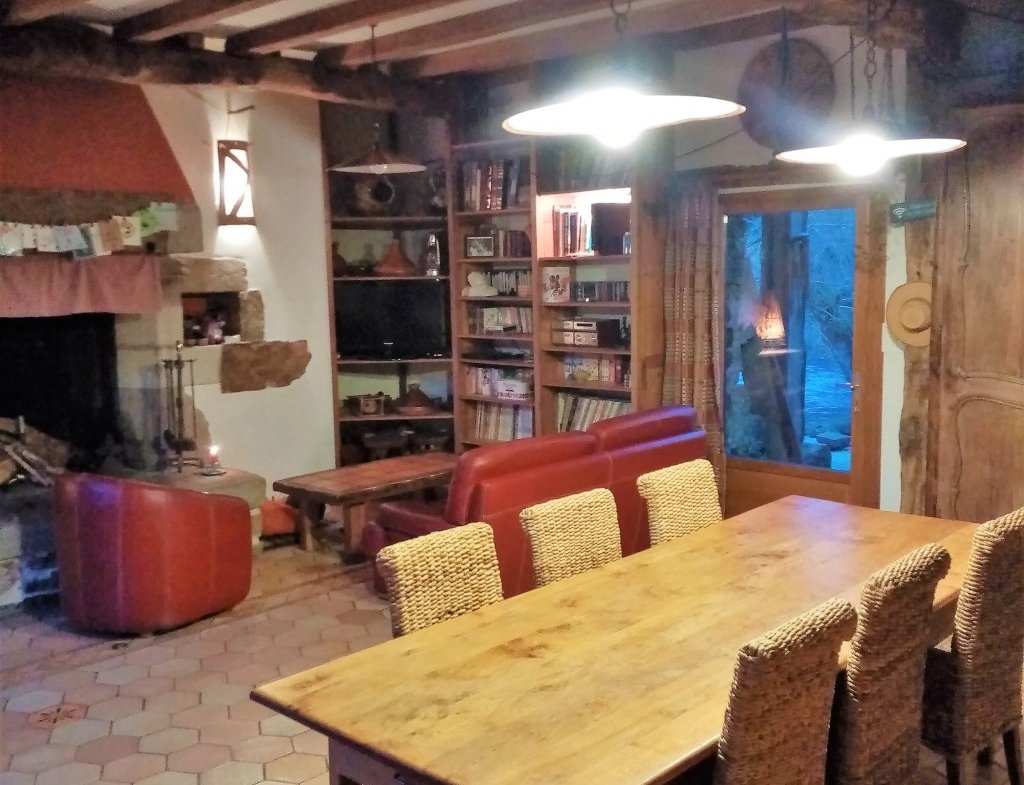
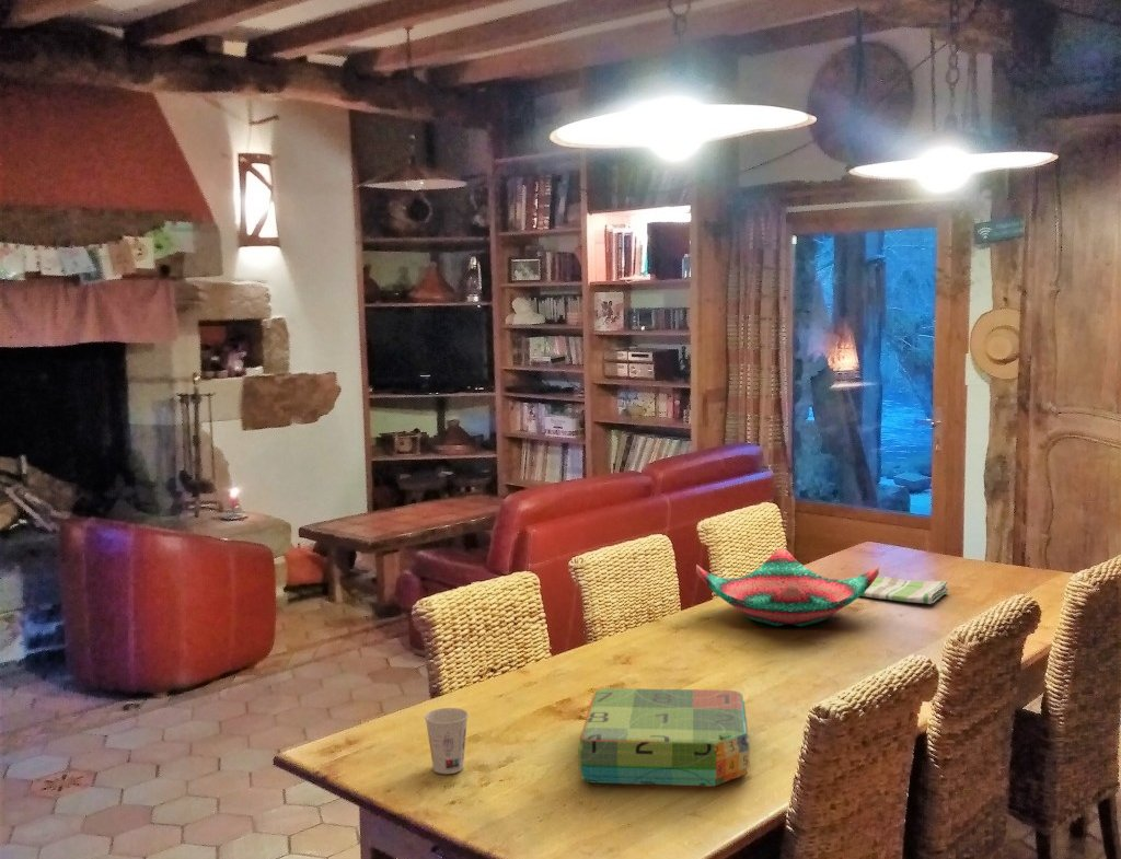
+ board game [577,687,751,788]
+ dish towel [860,576,949,605]
+ cup [424,707,470,775]
+ decorative bowl [695,547,880,627]
